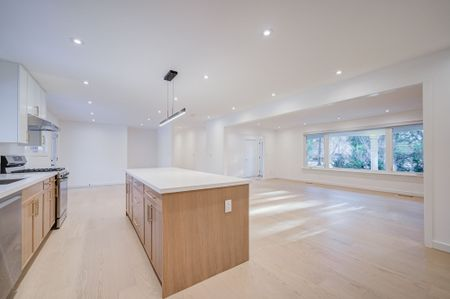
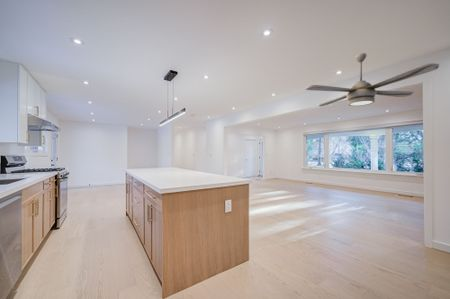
+ ceiling fan [304,52,440,107]
